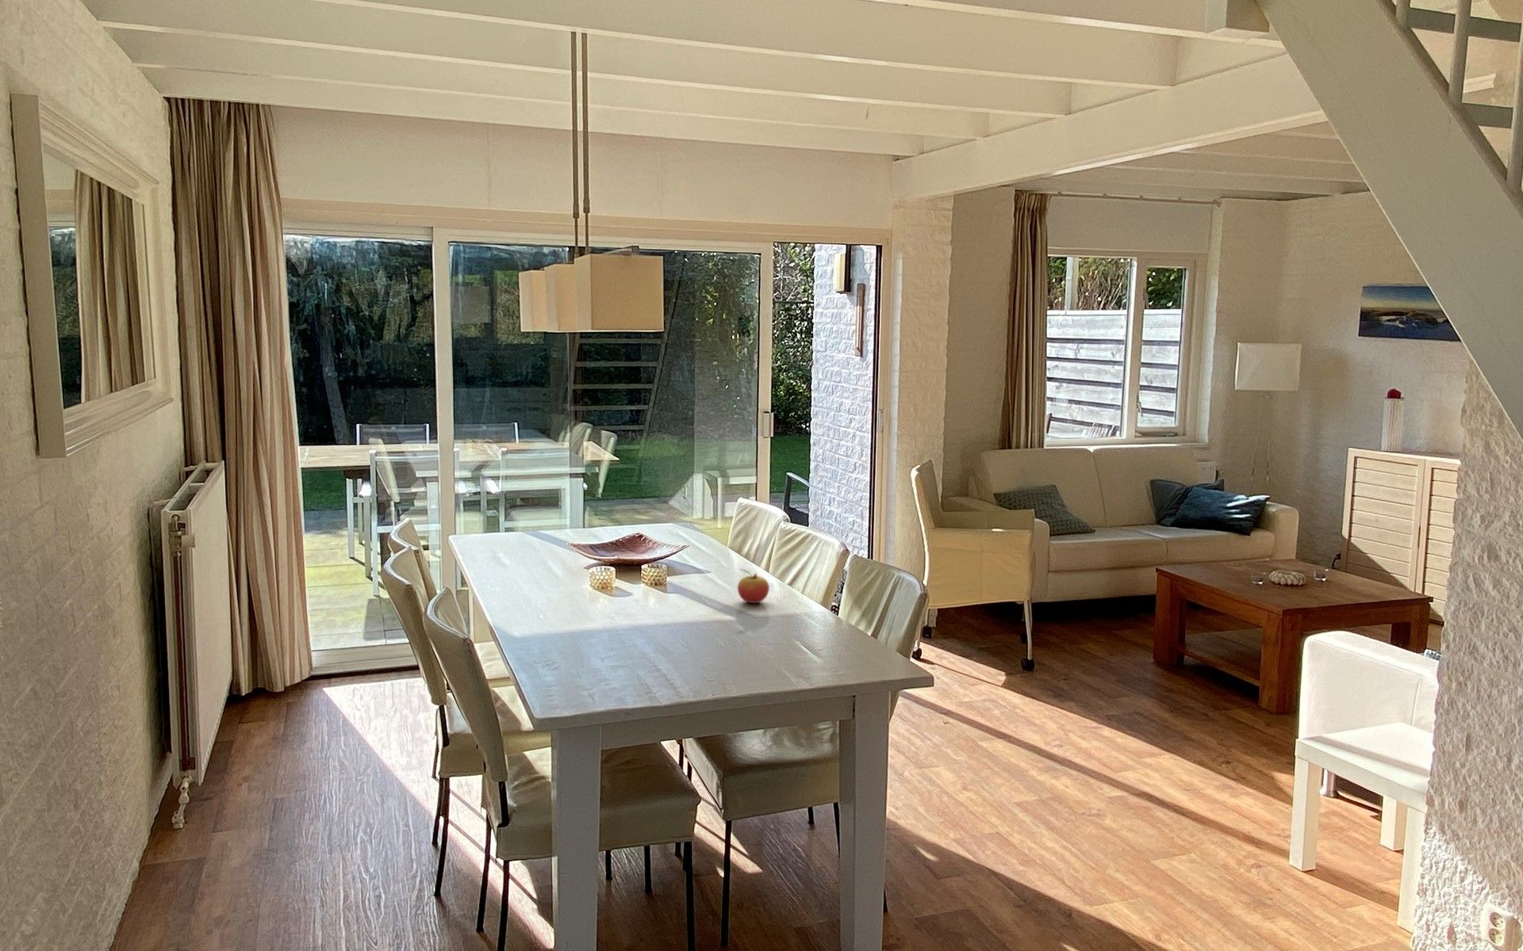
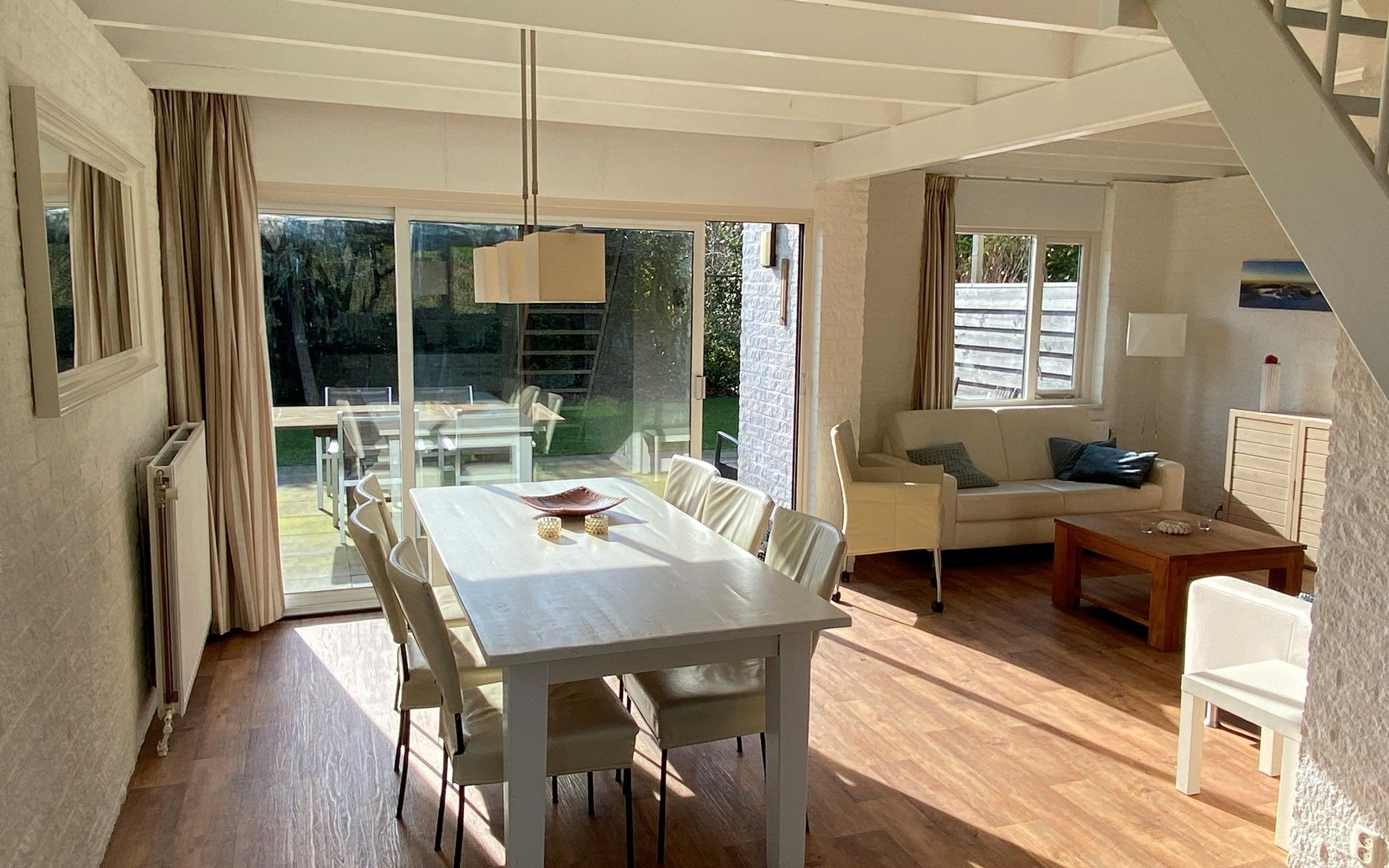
- fruit [737,569,770,604]
